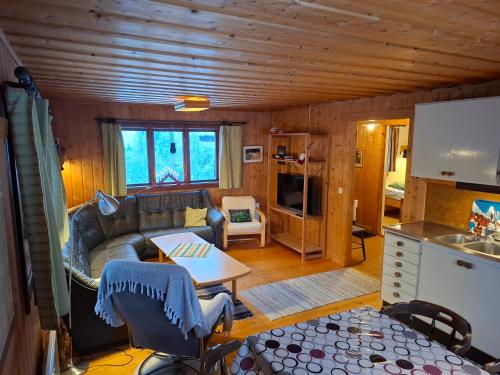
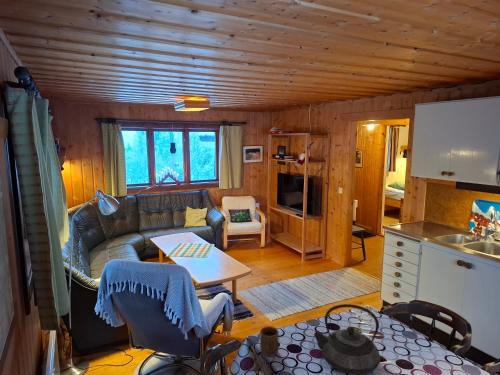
+ cup [259,325,280,358]
+ teapot [313,303,381,375]
